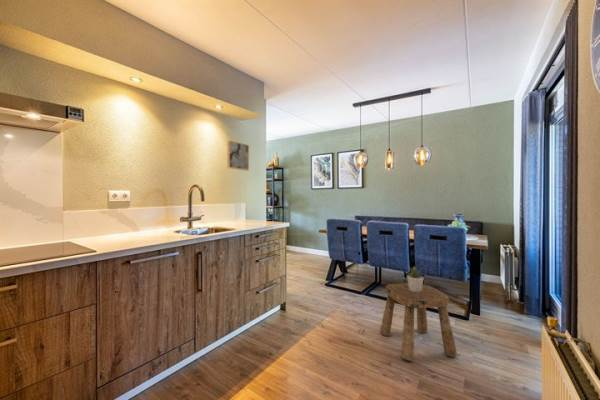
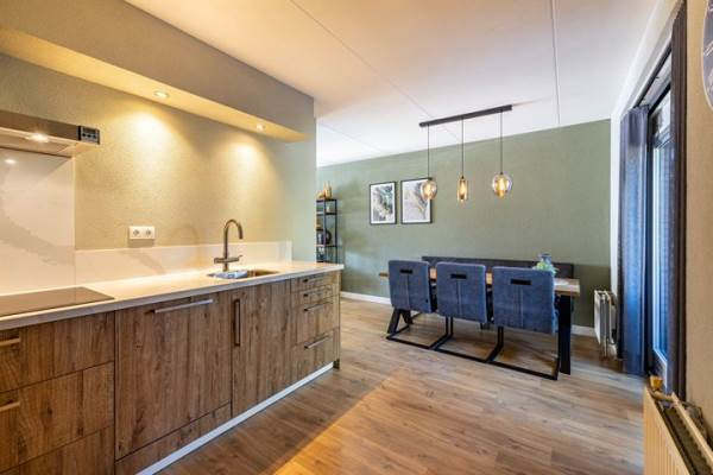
- stool [379,282,458,362]
- potted plant [406,266,425,292]
- wall art [226,139,250,172]
